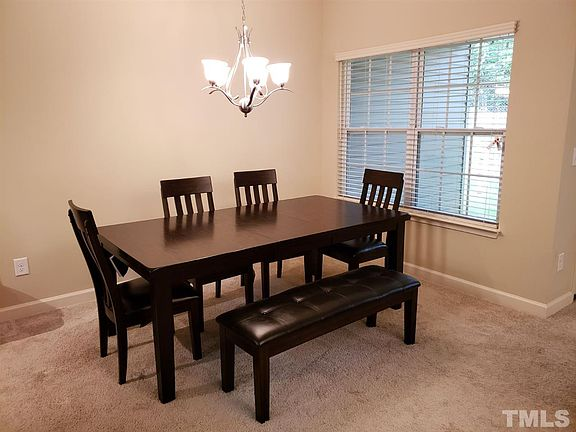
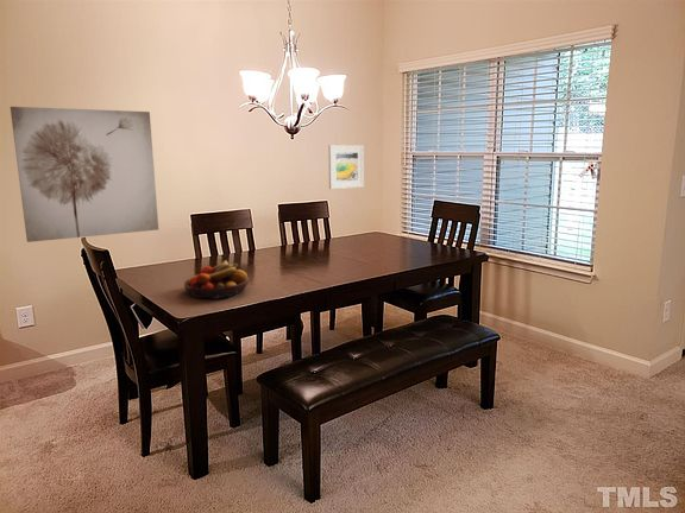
+ wall art [10,106,159,243]
+ fruit bowl [183,260,250,300]
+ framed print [327,144,365,190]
